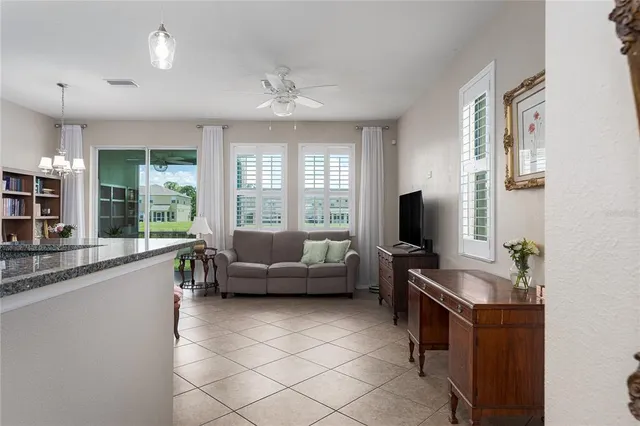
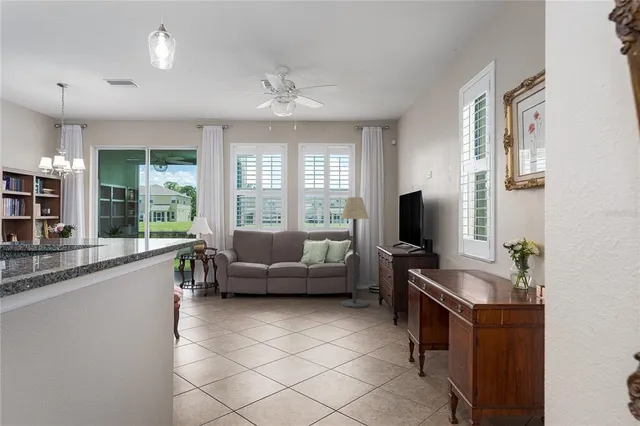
+ floor lamp [340,196,370,309]
